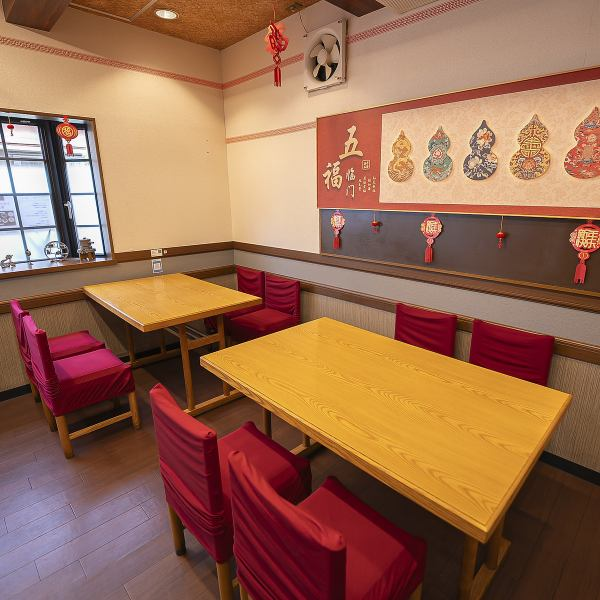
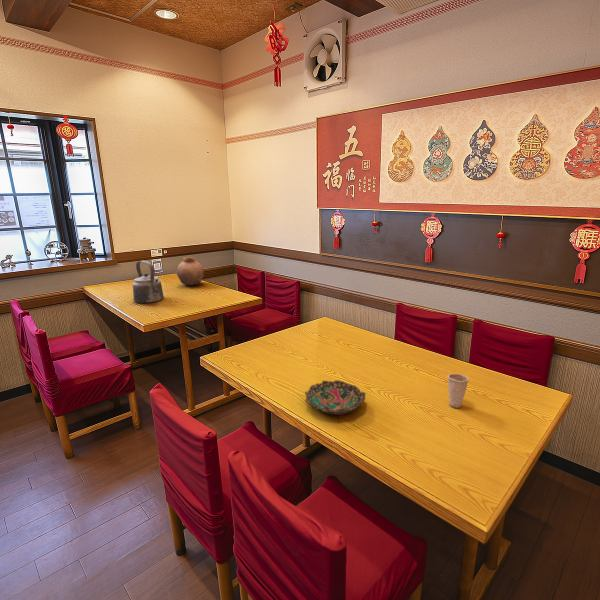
+ pottery [175,256,205,286]
+ kettle [132,260,165,304]
+ bowl [304,379,367,416]
+ cup [446,373,470,409]
